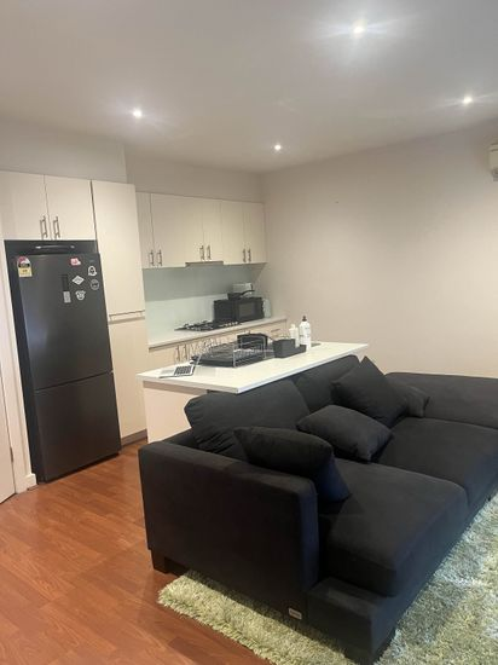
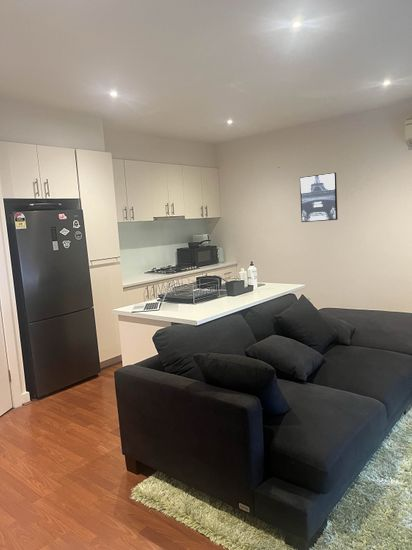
+ wall art [299,172,339,223]
